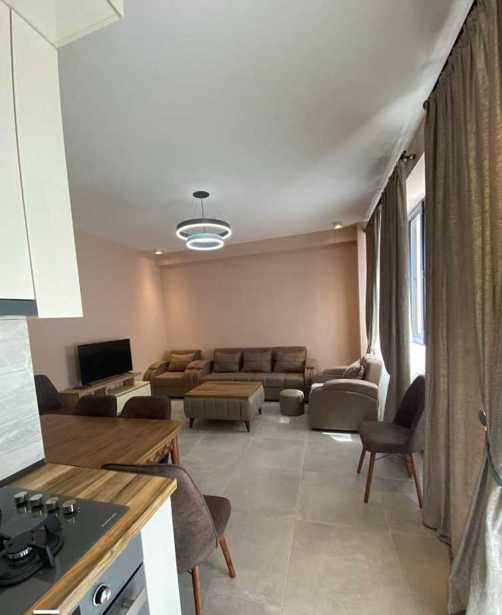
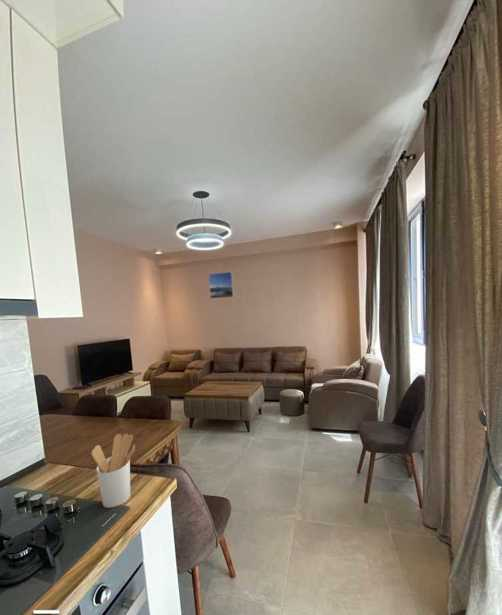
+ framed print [208,271,235,299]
+ utensil holder [90,433,136,509]
